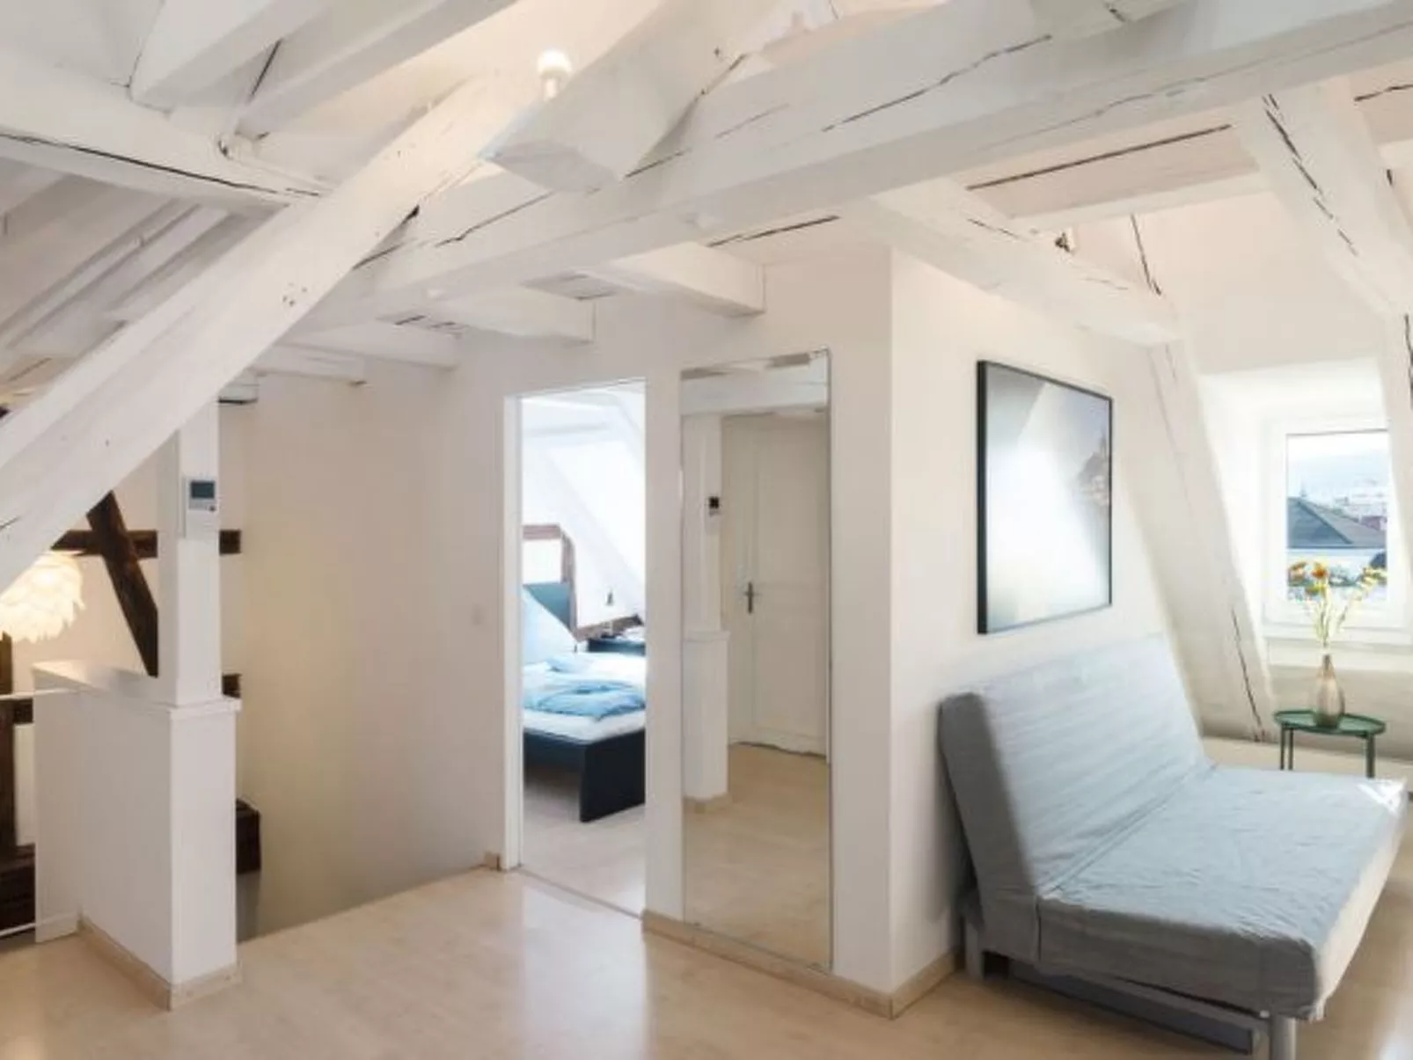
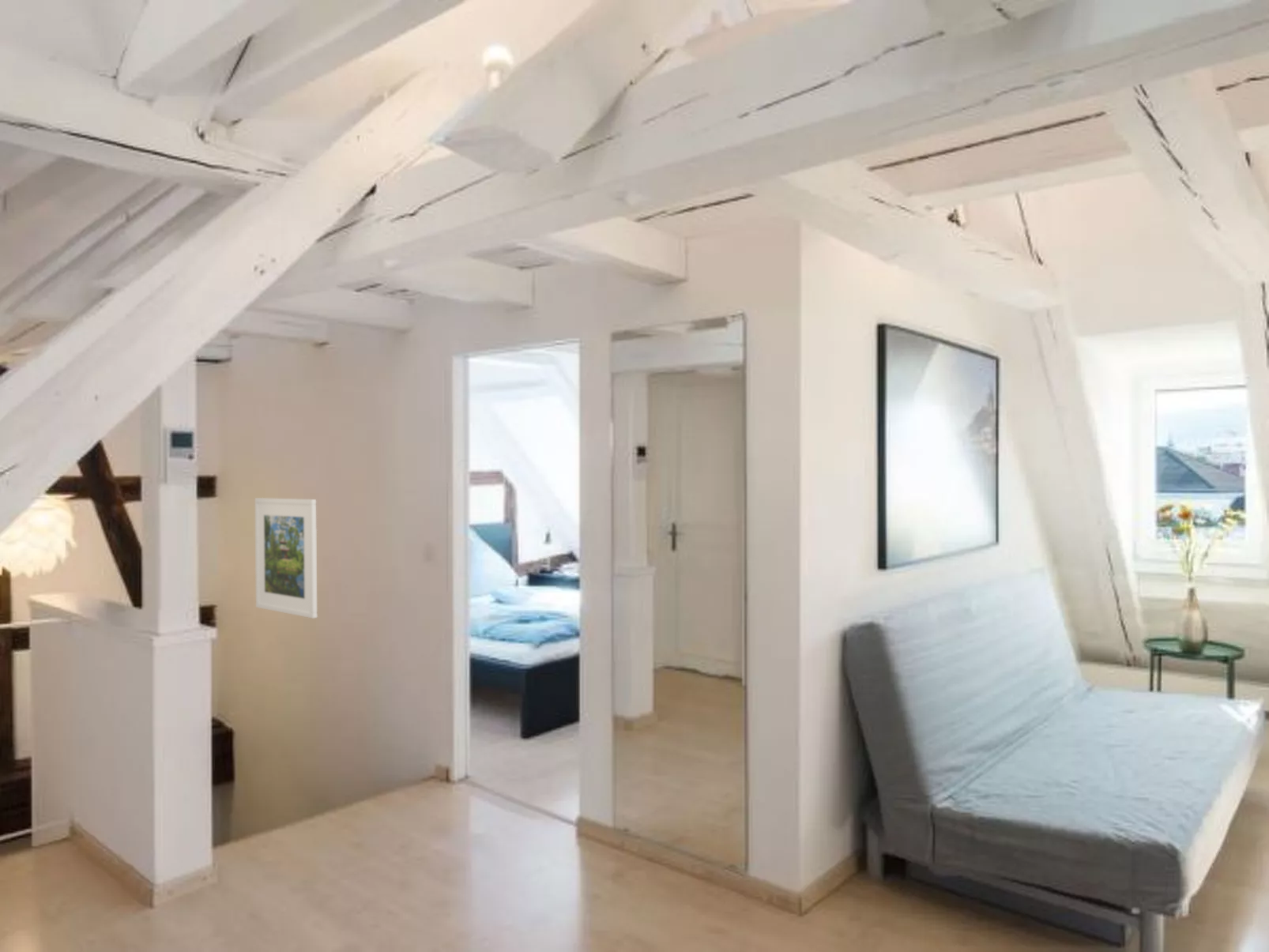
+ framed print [254,497,318,619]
